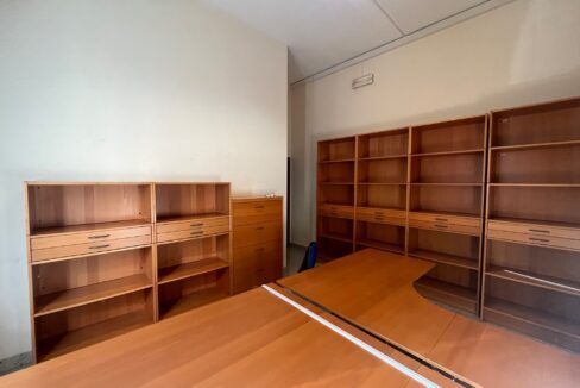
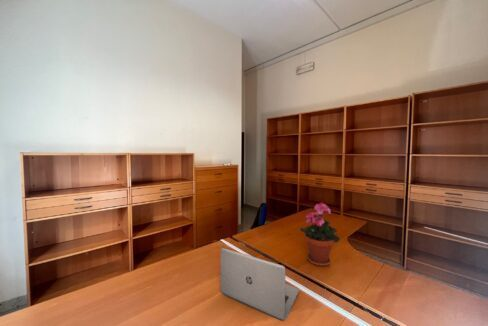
+ laptop [220,247,300,322]
+ potted plant [299,202,341,267]
